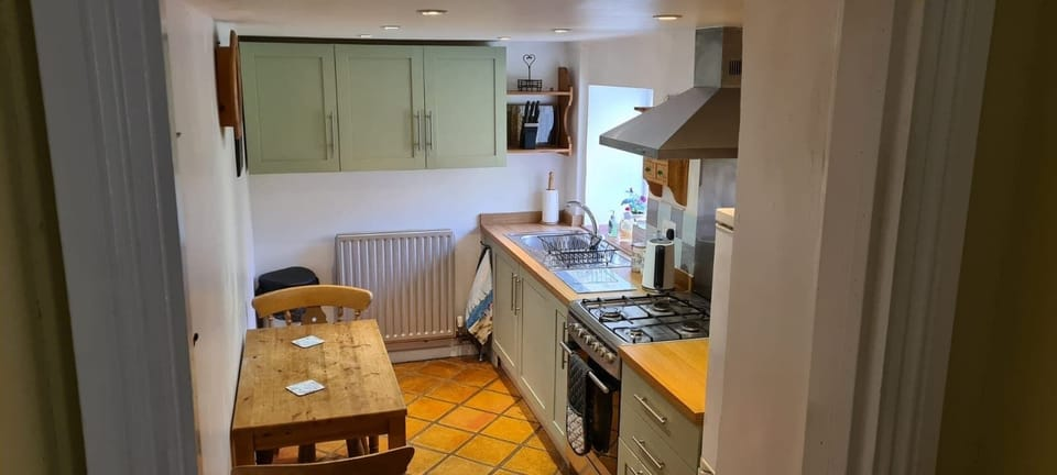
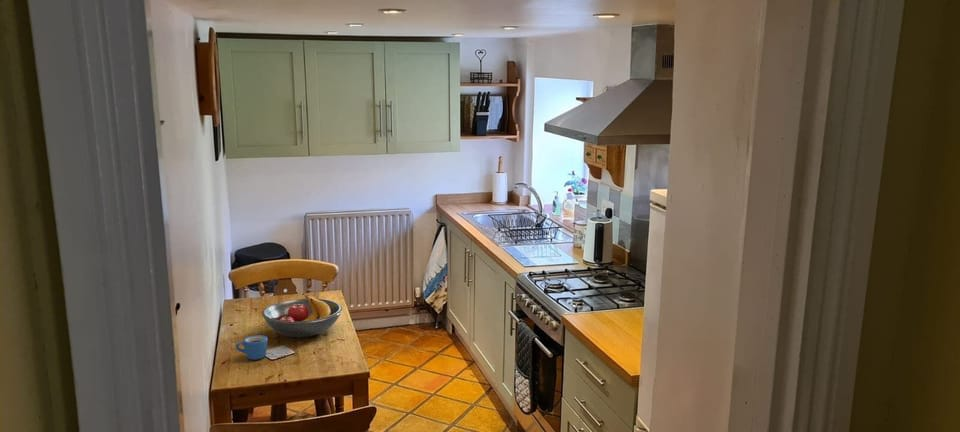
+ fruit bowl [261,294,343,338]
+ mug [235,334,269,361]
